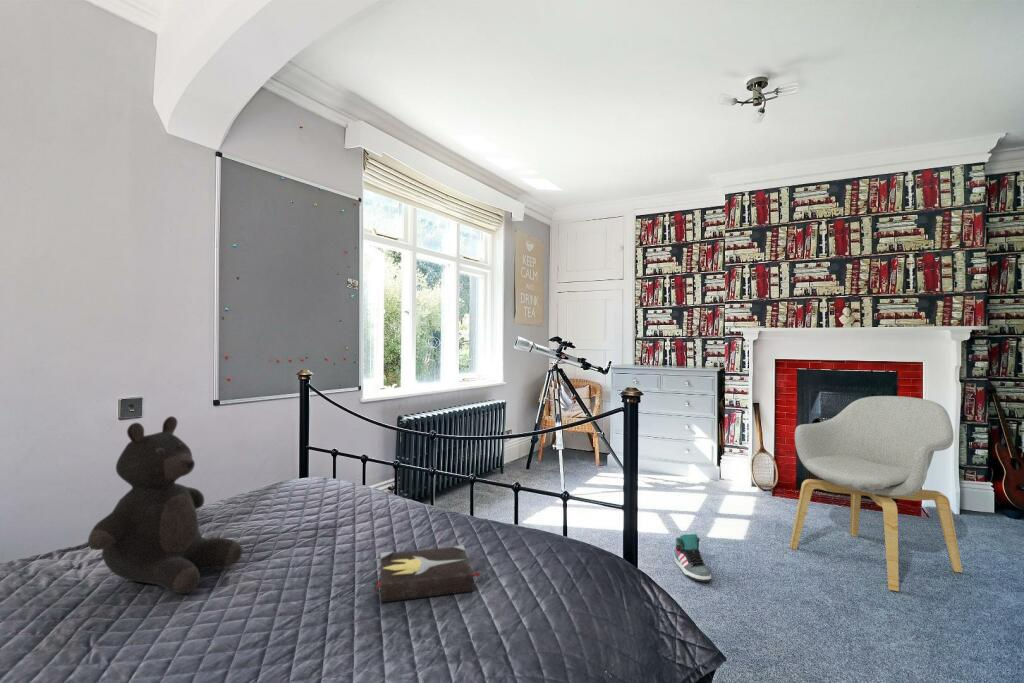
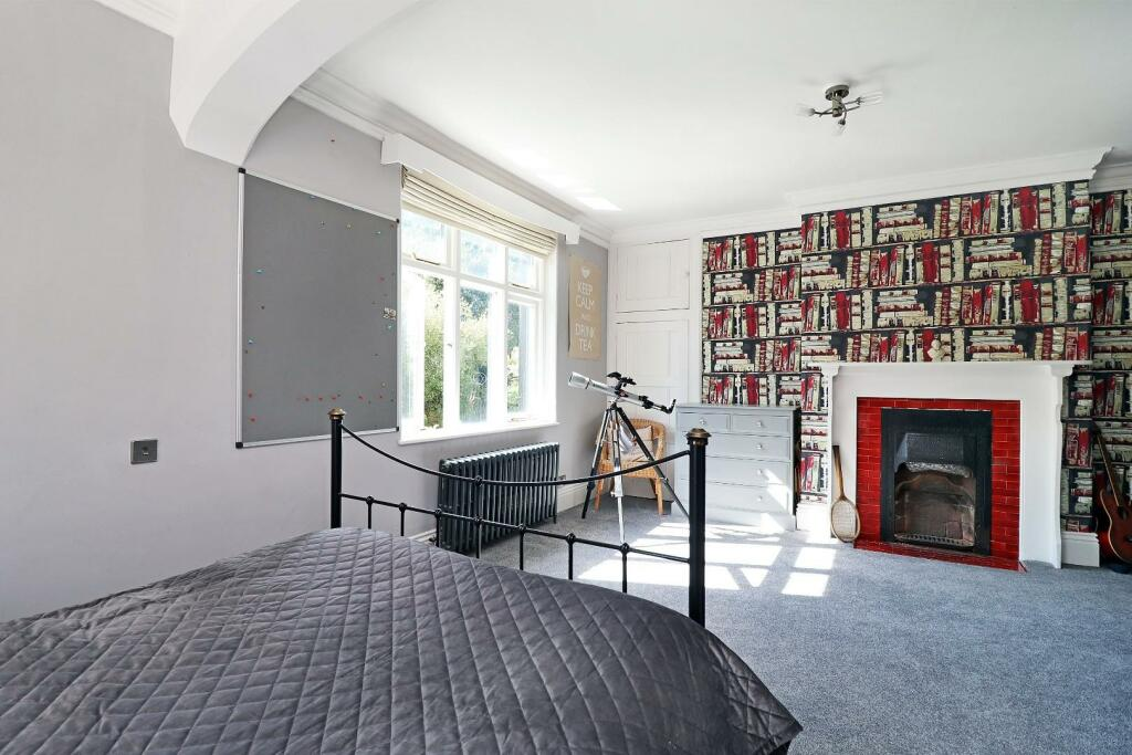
- sneaker [673,533,712,582]
- hardback book [375,544,483,604]
- armchair [789,395,963,592]
- teddy bear [87,415,243,595]
